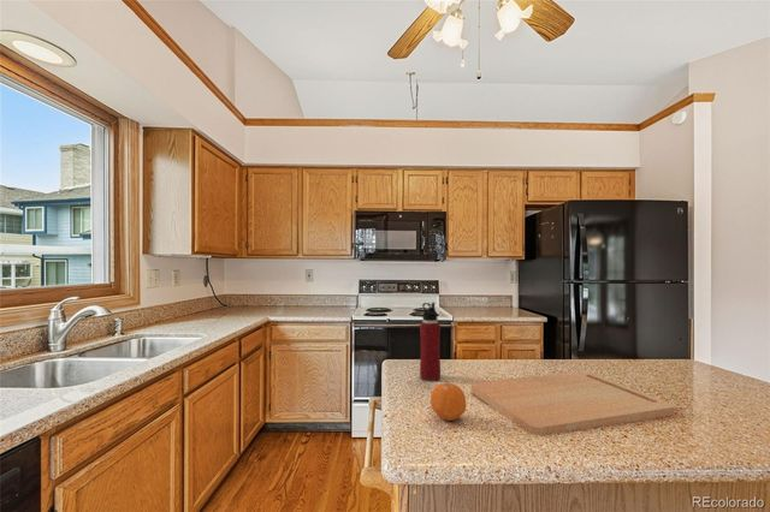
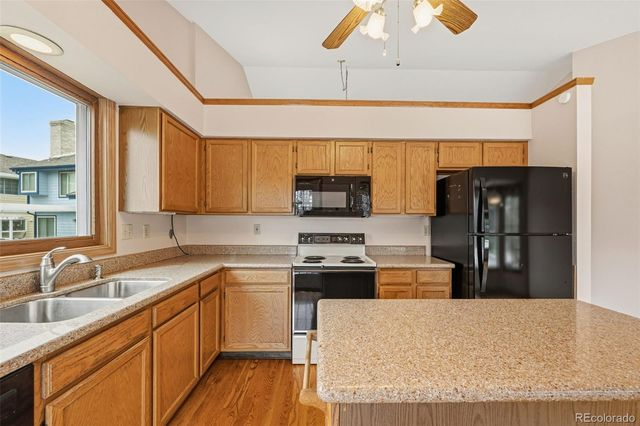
- cutting board [470,370,676,435]
- fruit [430,382,467,422]
- water bottle [419,300,442,382]
